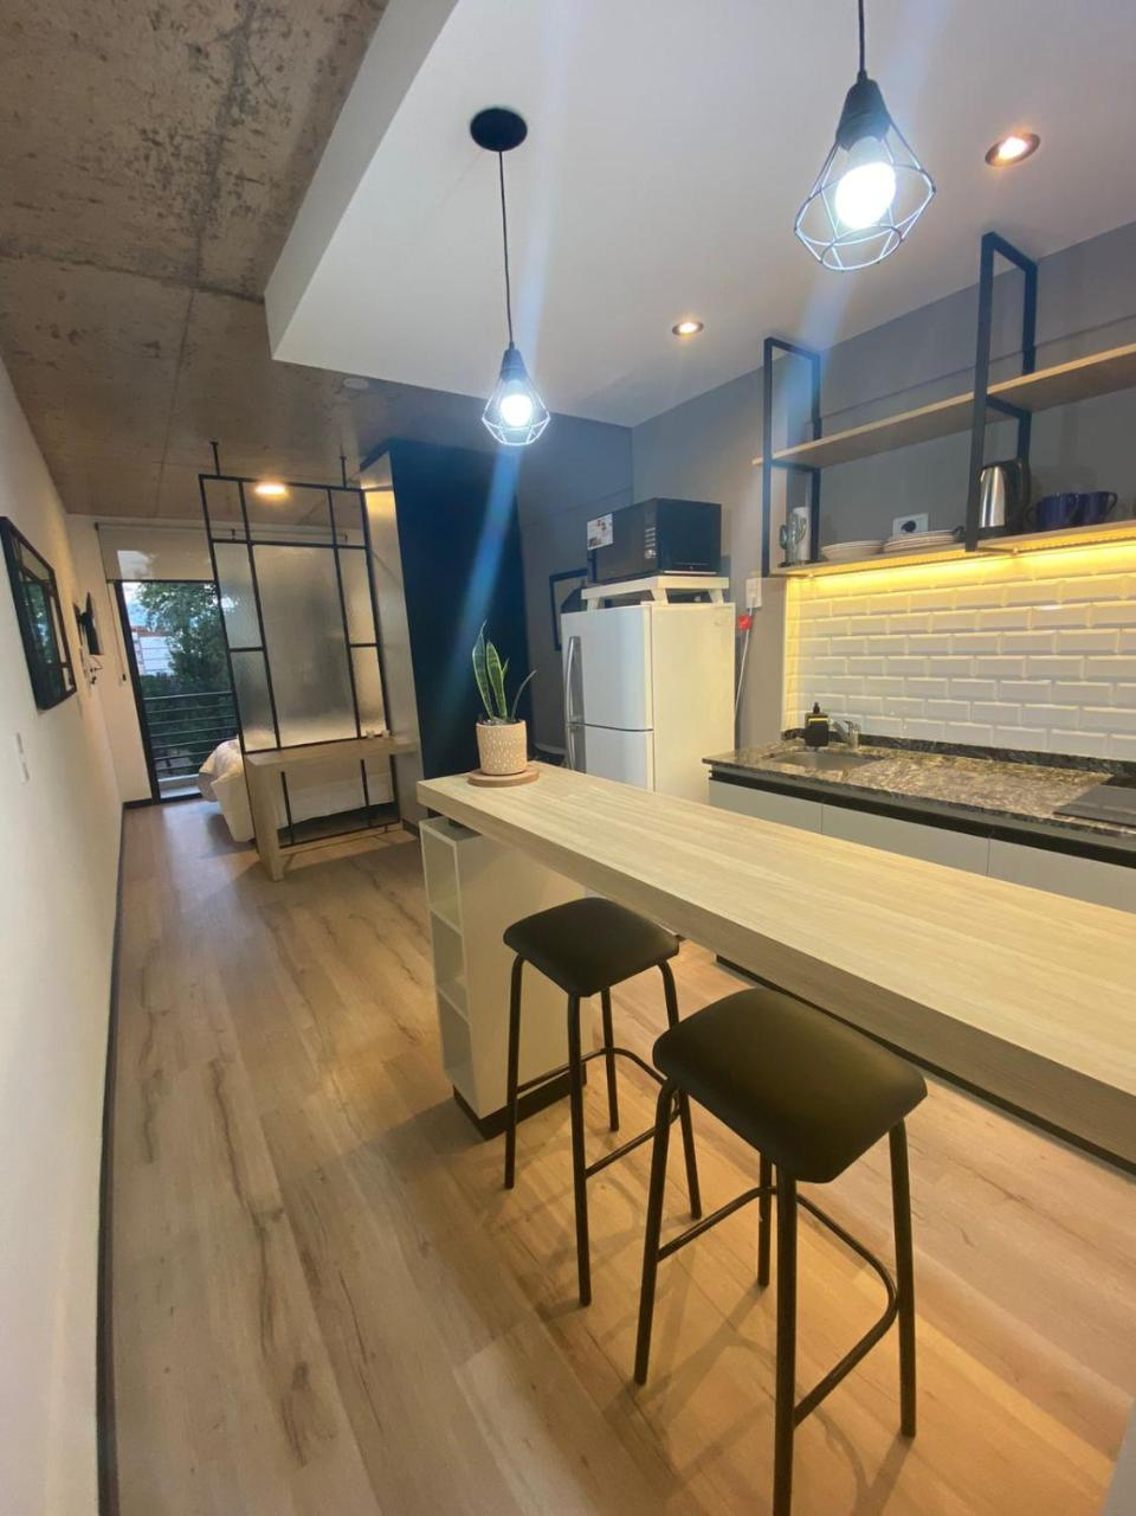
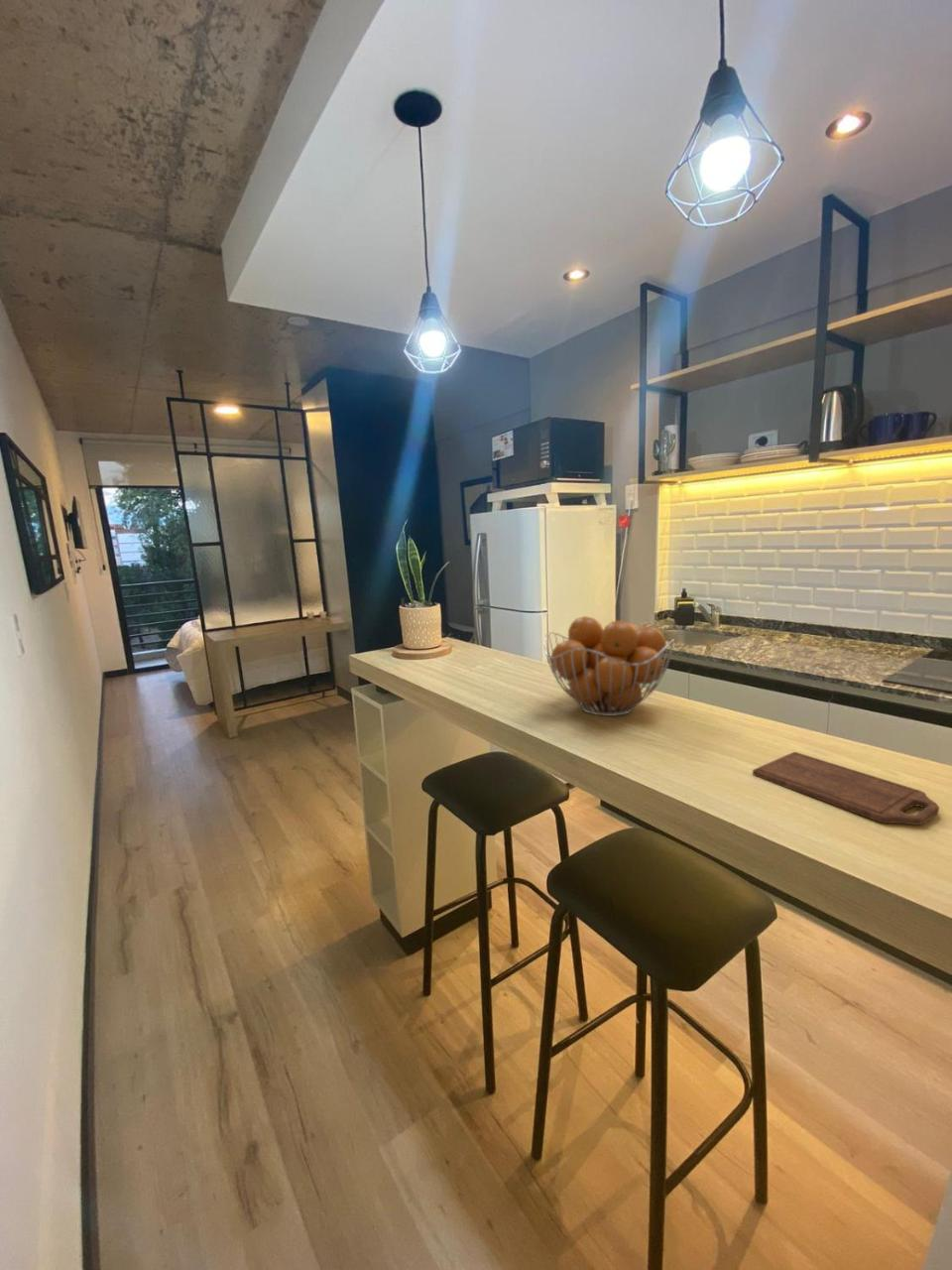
+ fruit basket [543,615,675,717]
+ cutting board [752,751,940,826]
